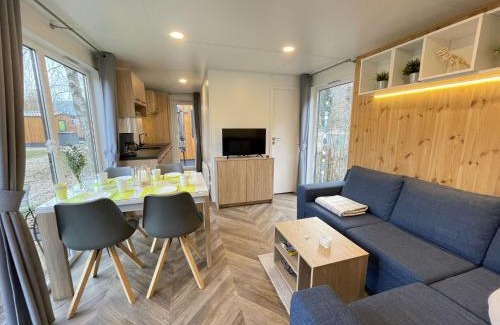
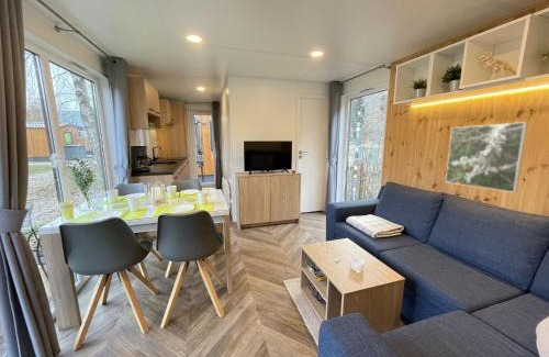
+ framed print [445,121,528,193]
